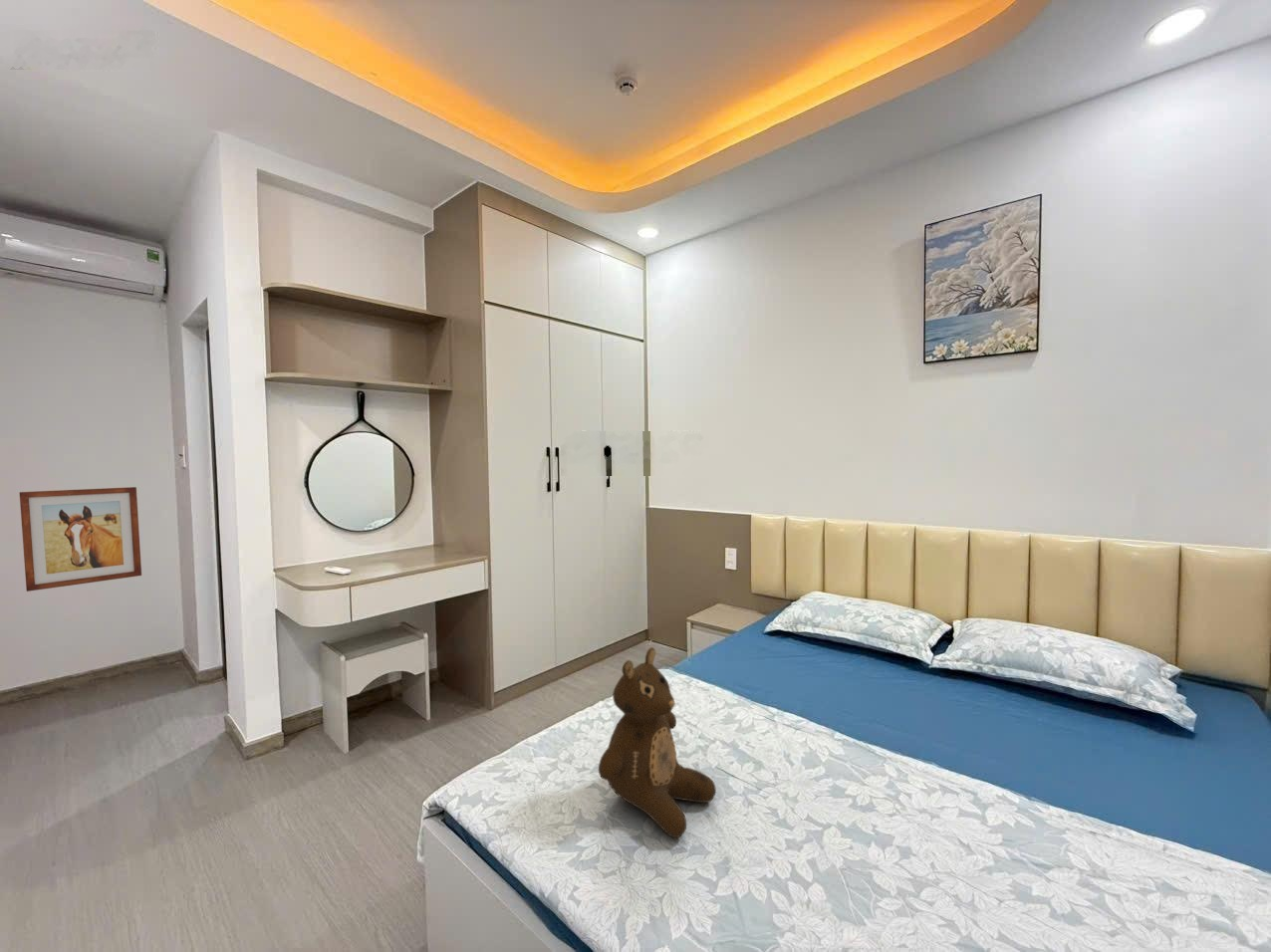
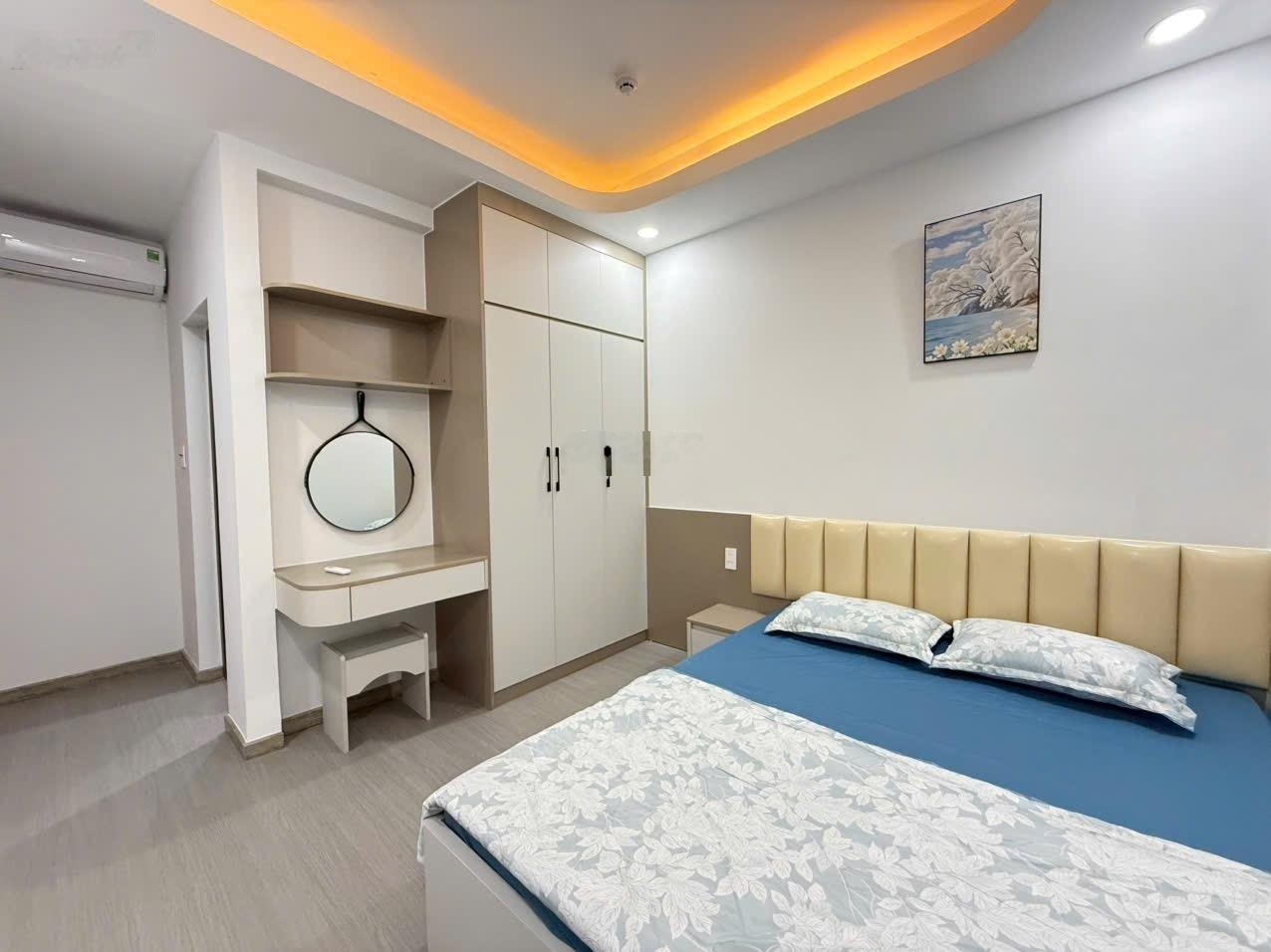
- wall art [19,486,142,593]
- teddy bear [598,646,717,838]
